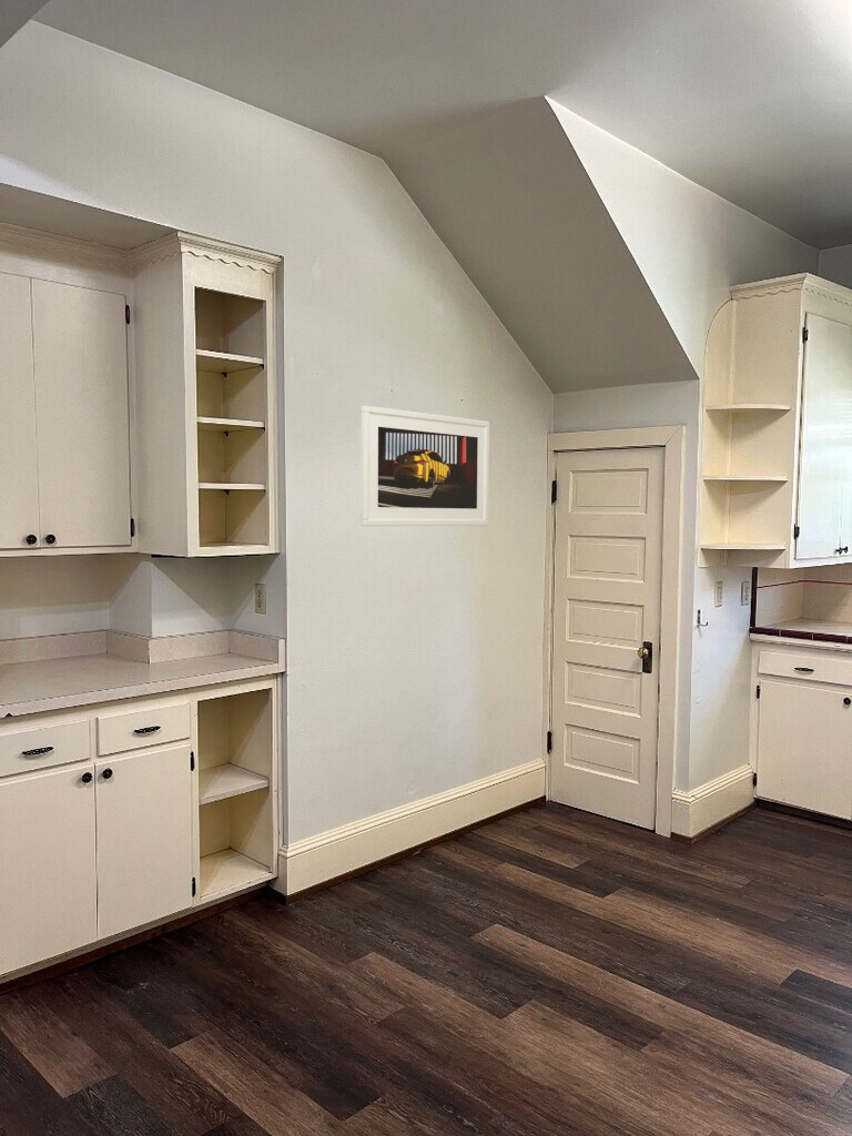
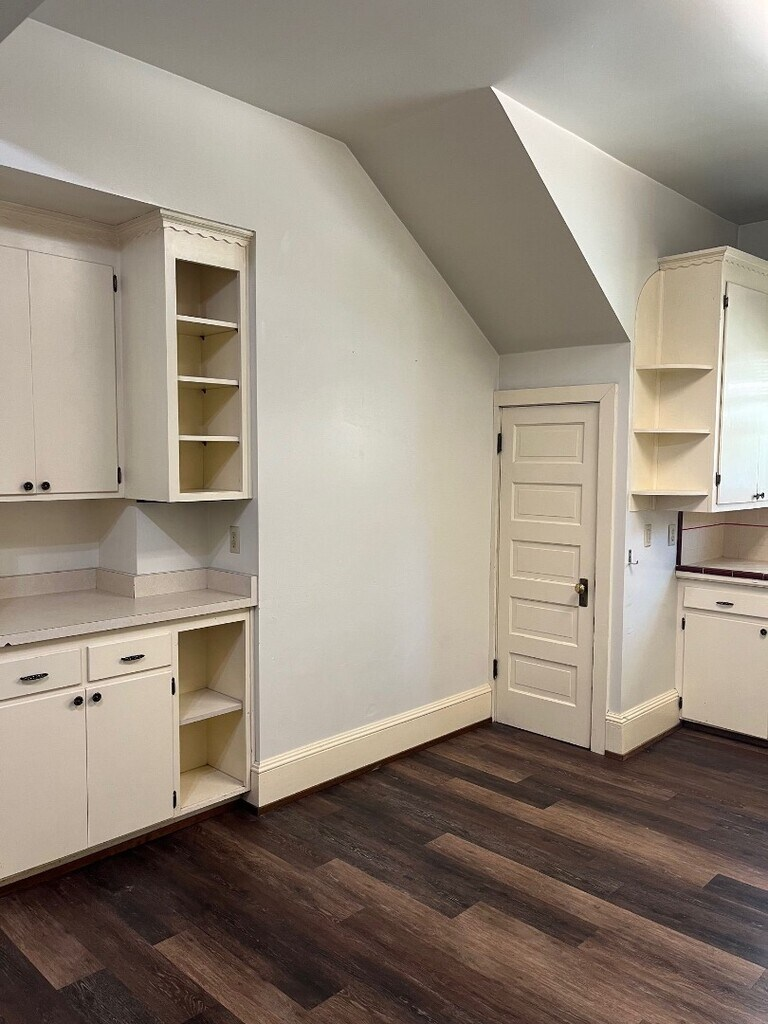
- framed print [359,405,490,527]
